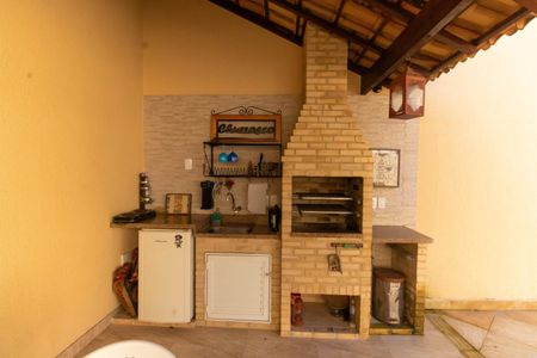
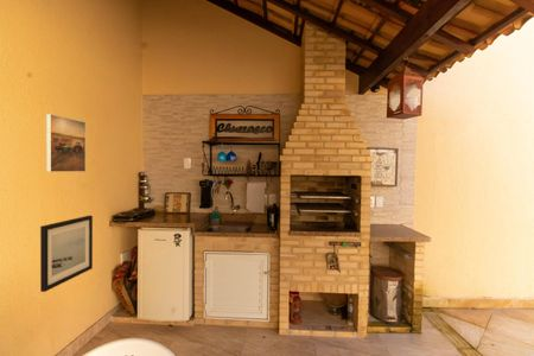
+ wall art [39,215,94,293]
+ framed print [45,113,87,173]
